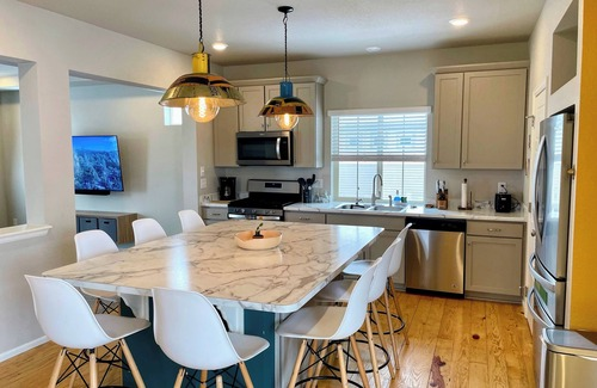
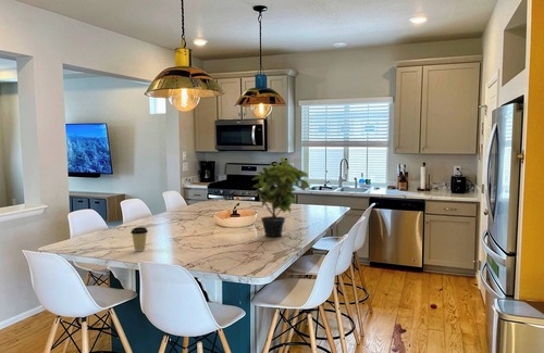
+ coffee cup [129,226,149,252]
+ potted plant [251,155,311,237]
